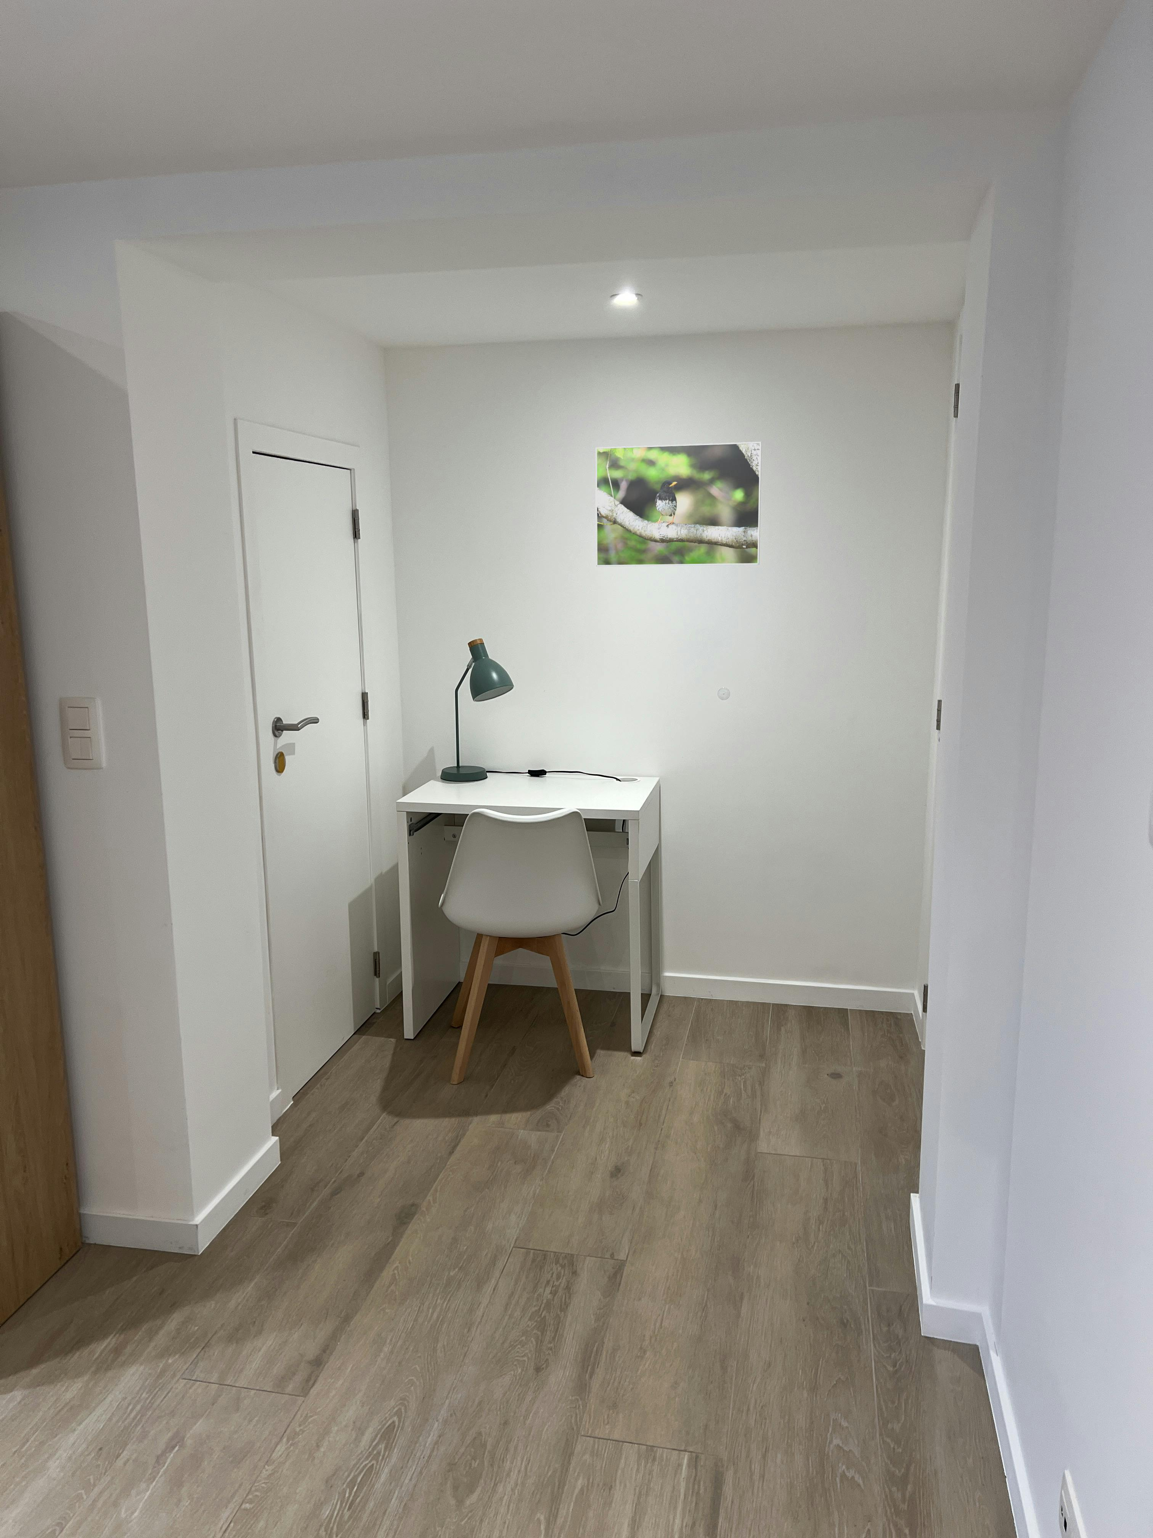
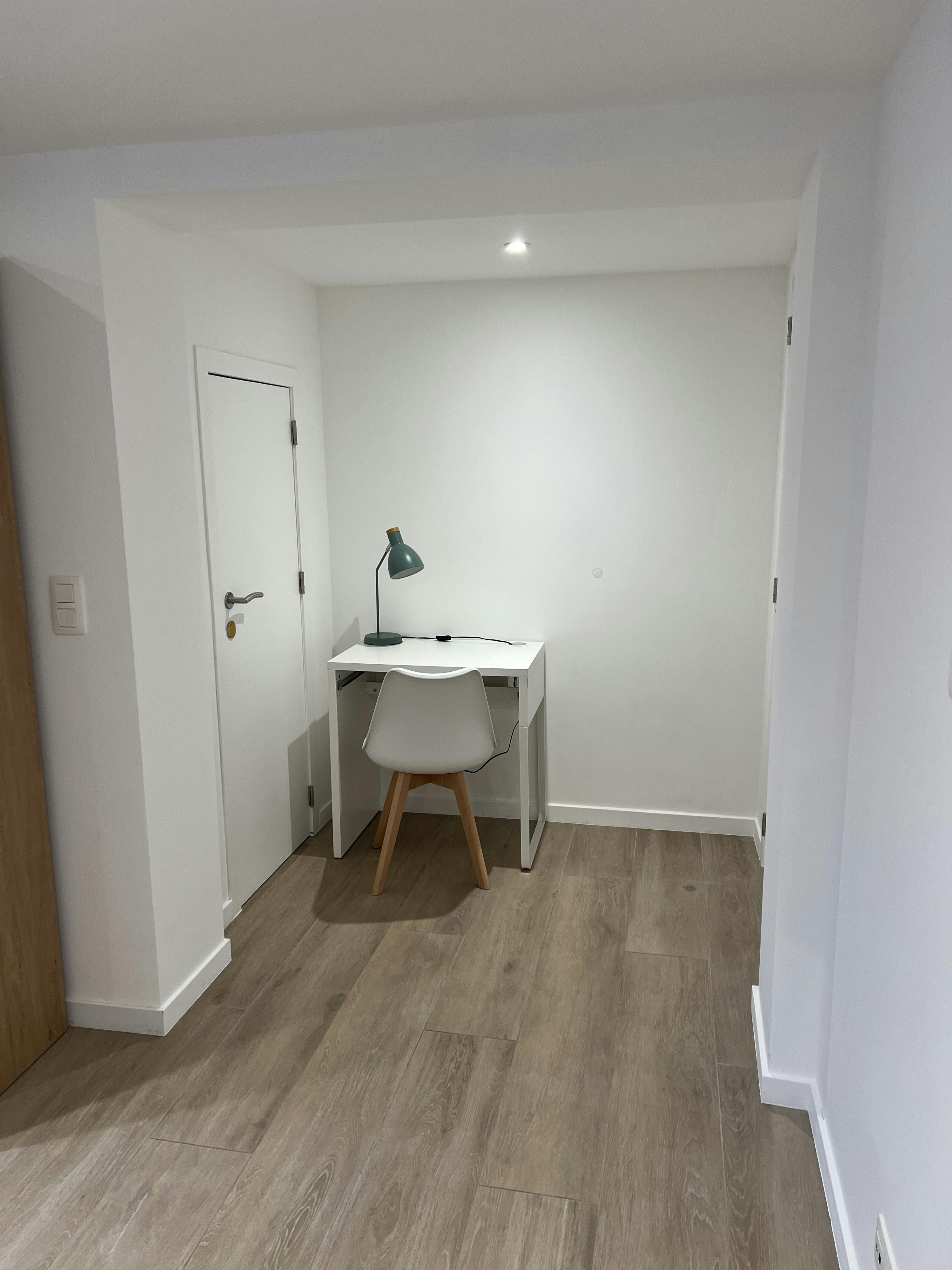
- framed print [595,441,762,567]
